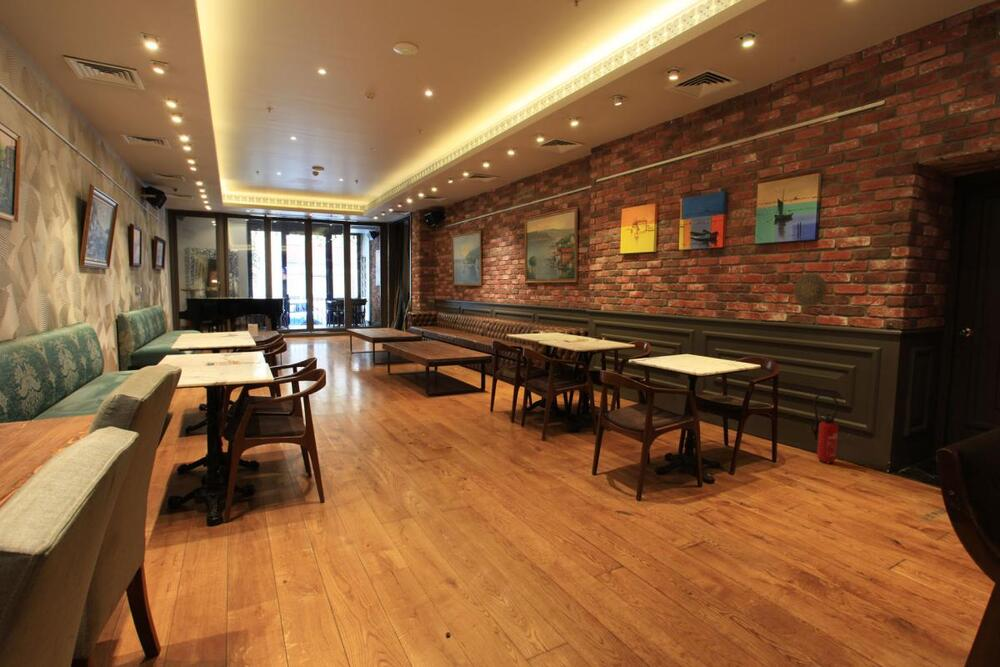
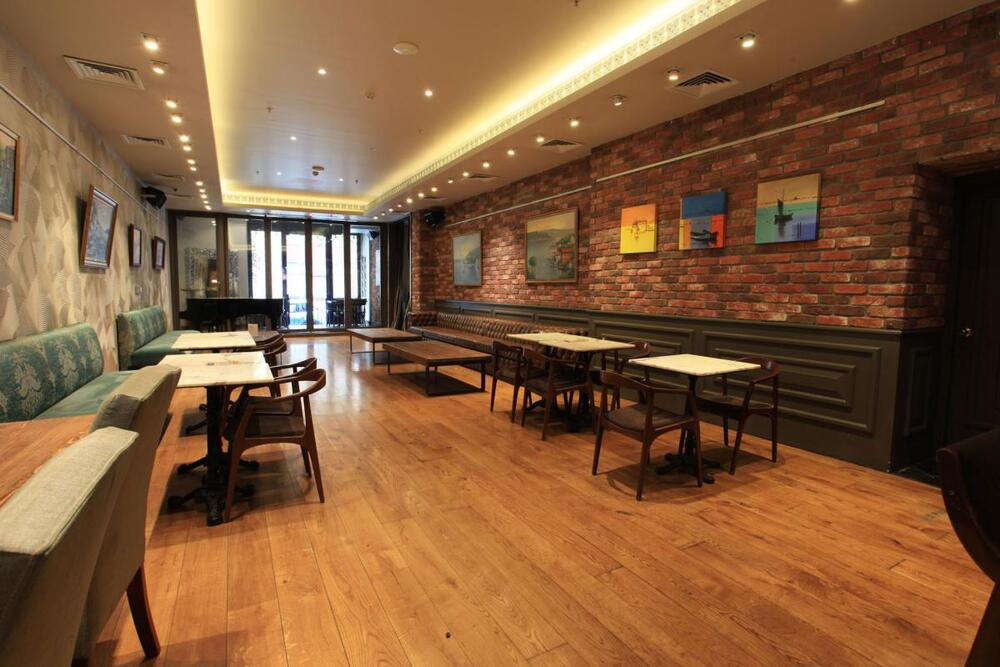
- fire extinguisher [810,392,840,465]
- decorative plate [793,273,828,308]
